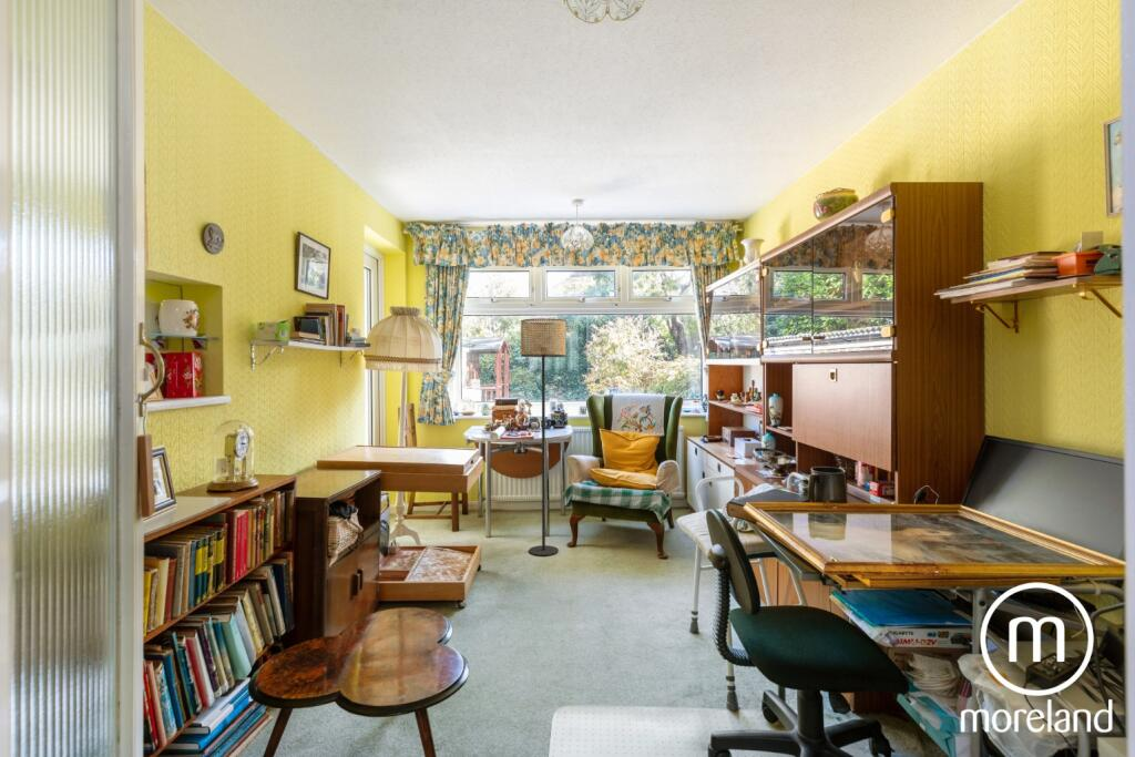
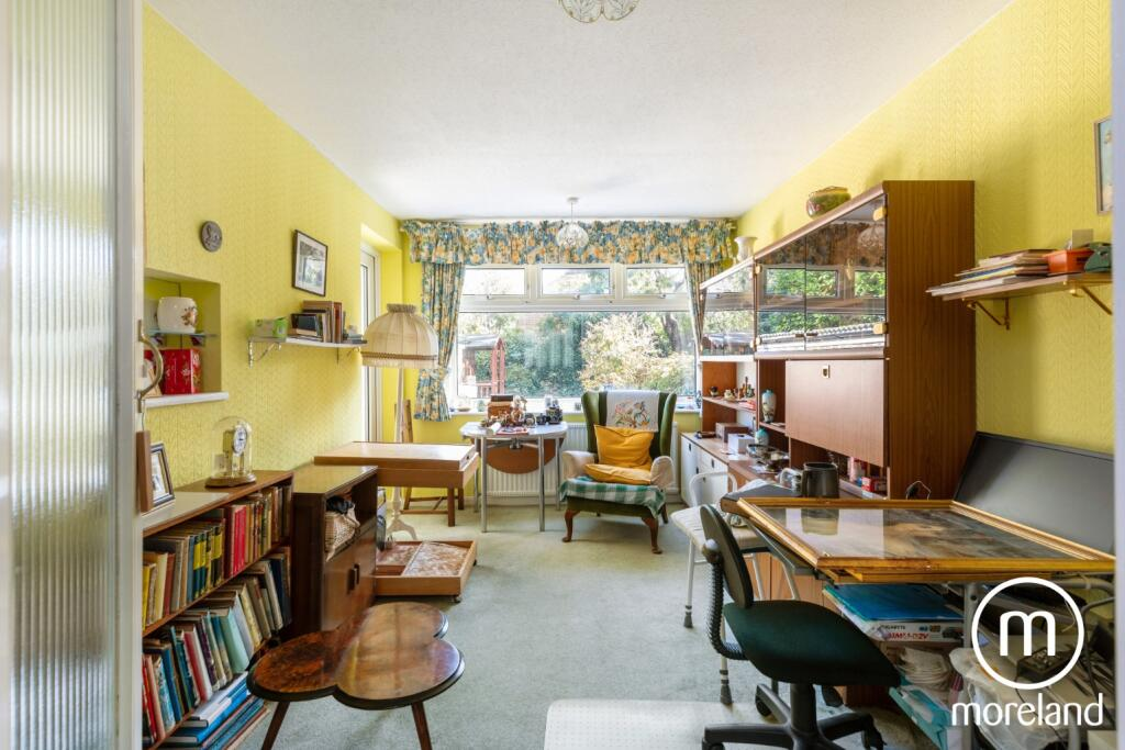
- floor lamp [520,317,566,556]
